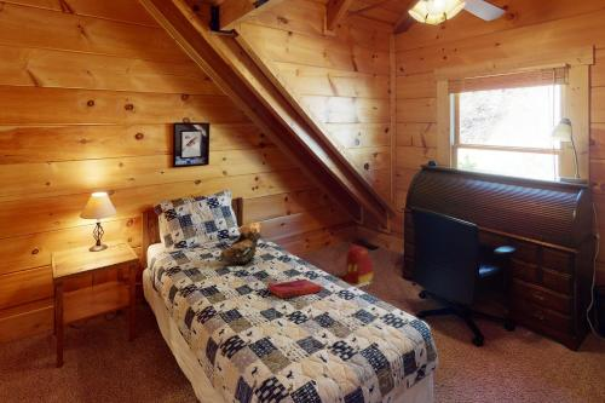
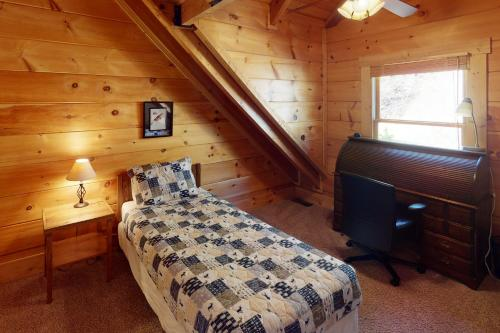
- backpack [344,238,375,289]
- teddy bear [219,221,263,266]
- hardback book [267,278,323,300]
